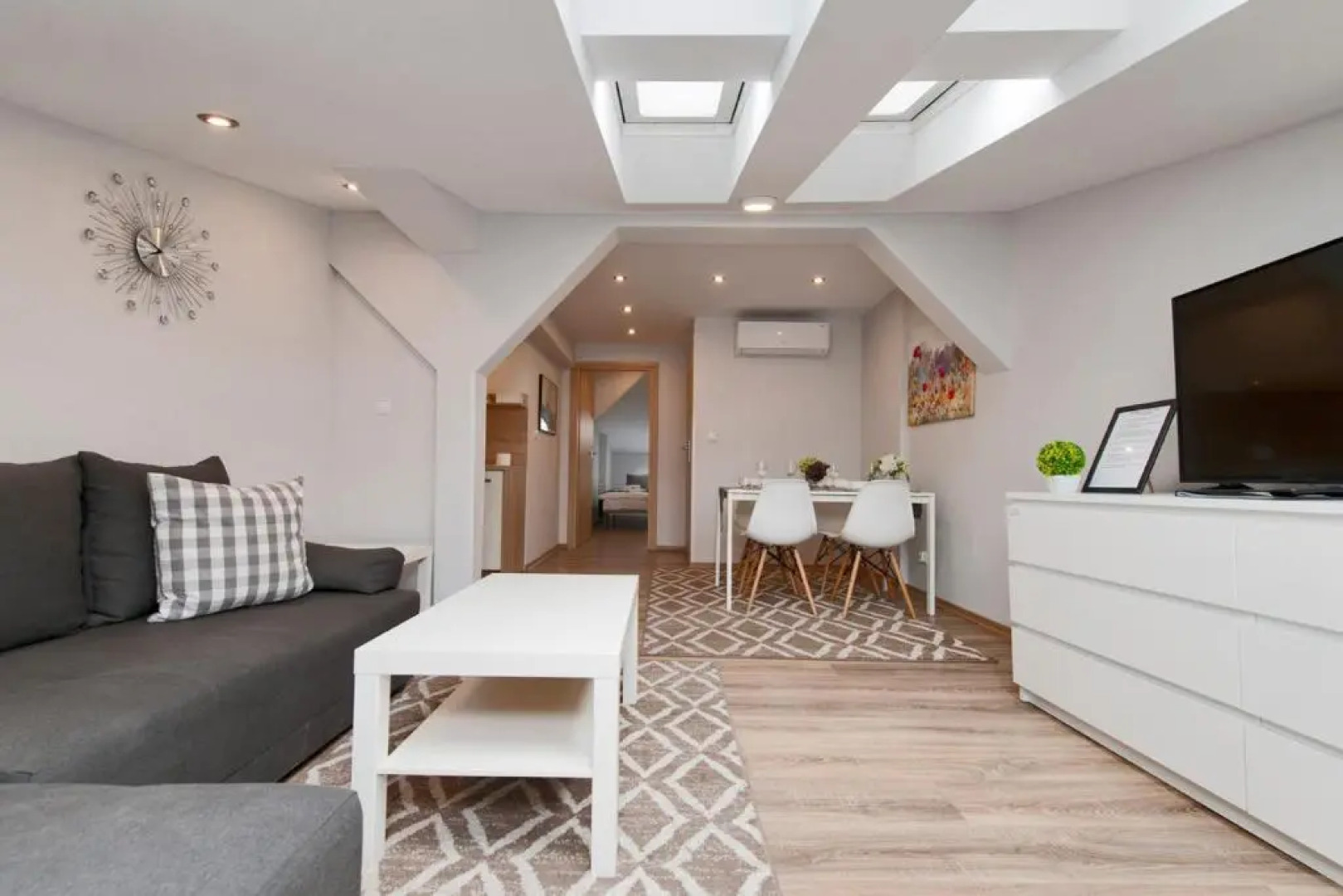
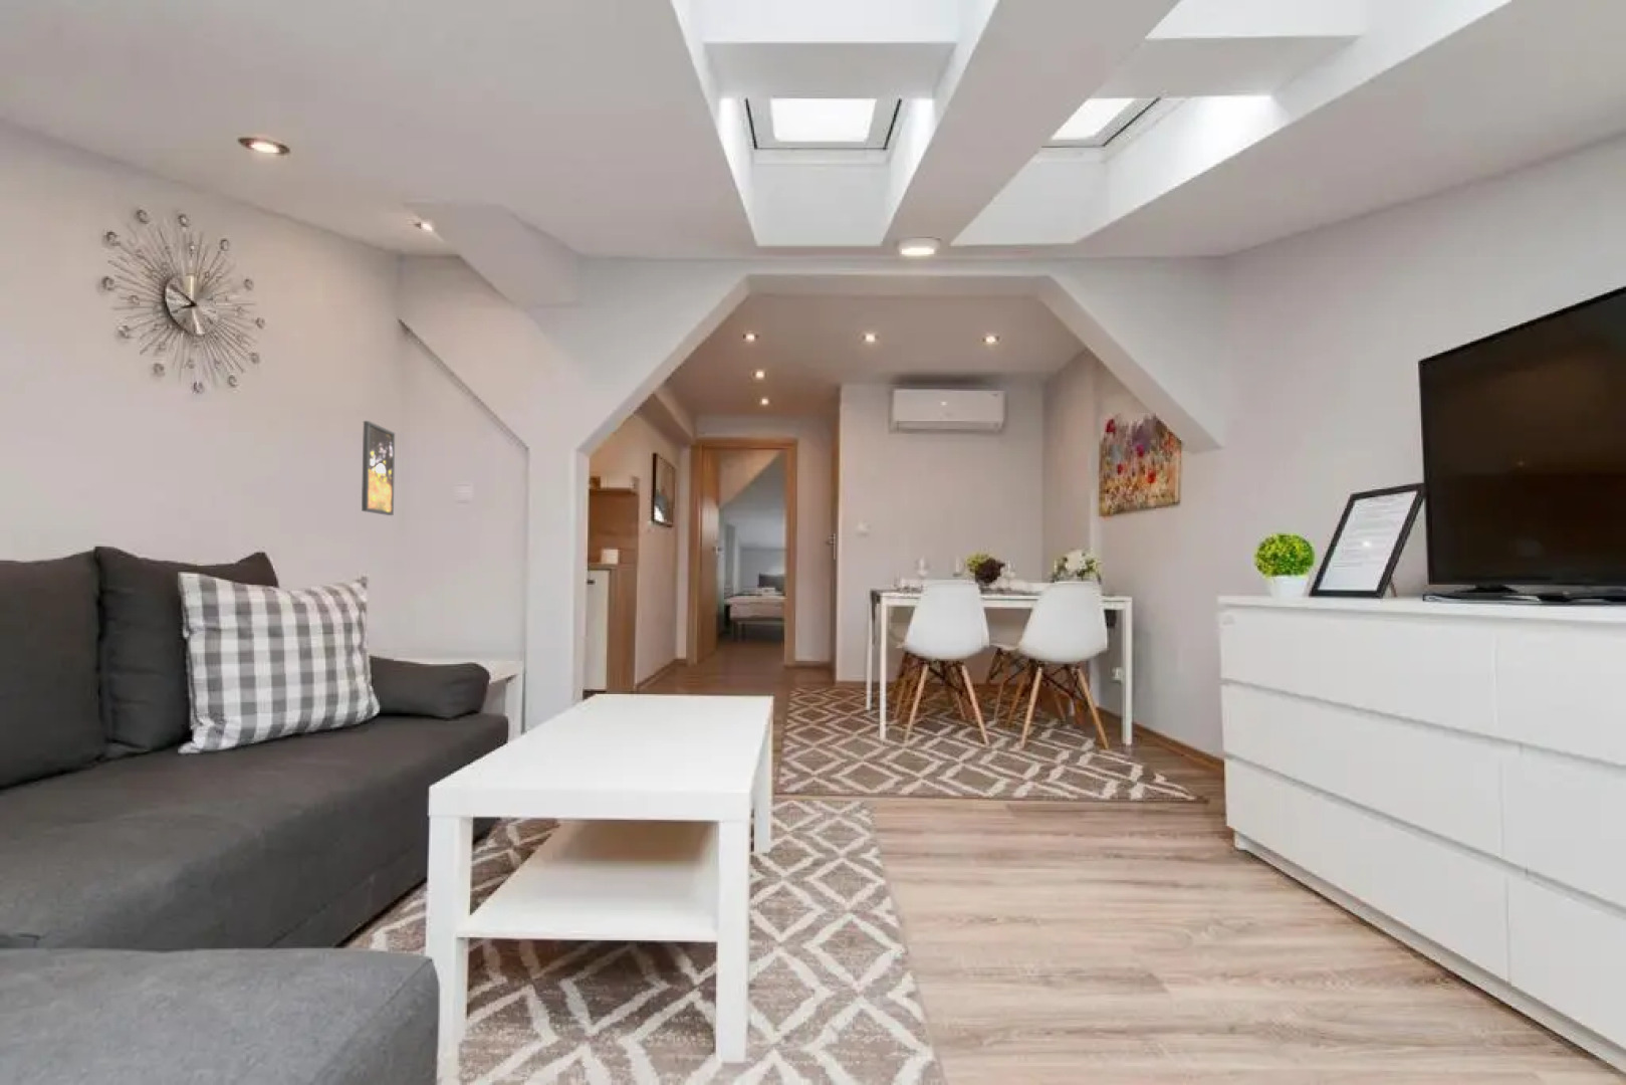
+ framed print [361,420,396,516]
